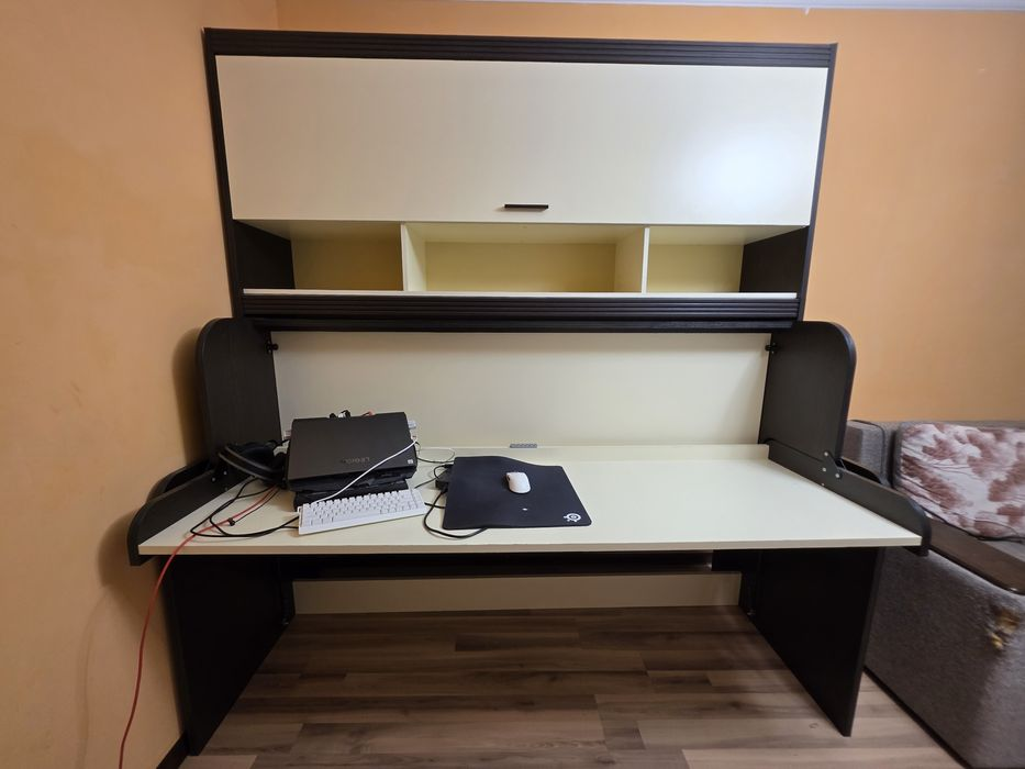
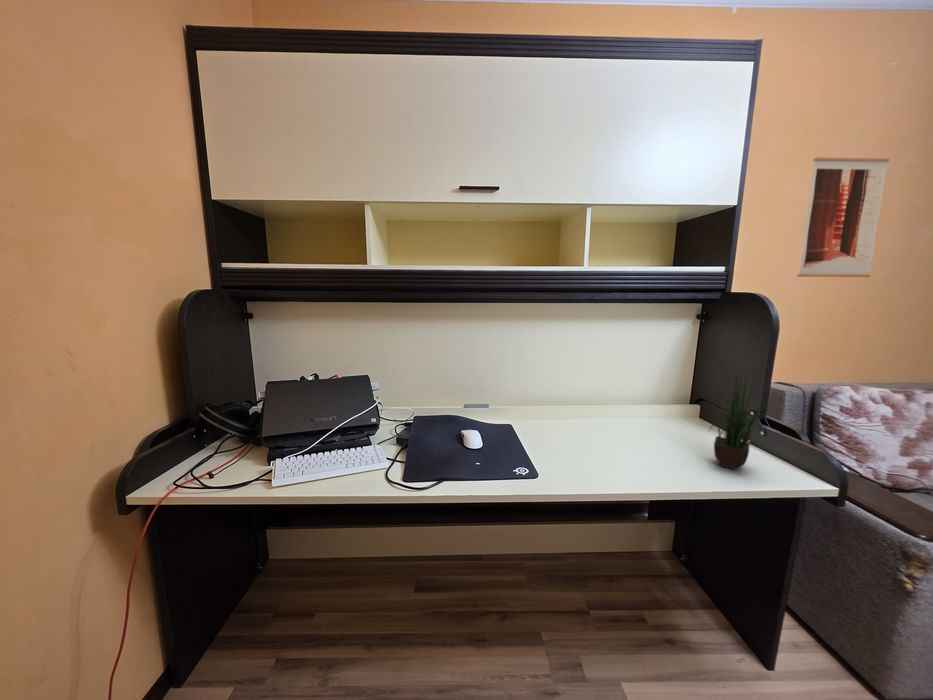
+ wall art [796,157,891,278]
+ potted plant [702,354,778,471]
